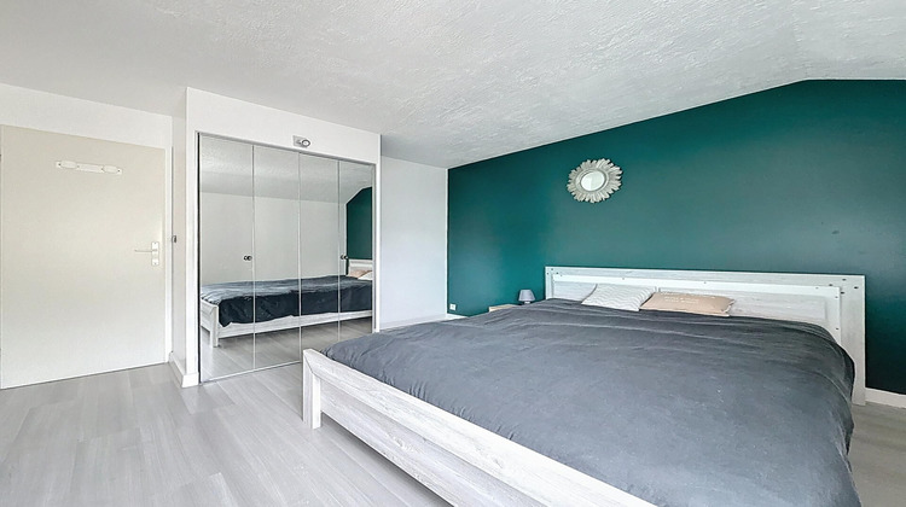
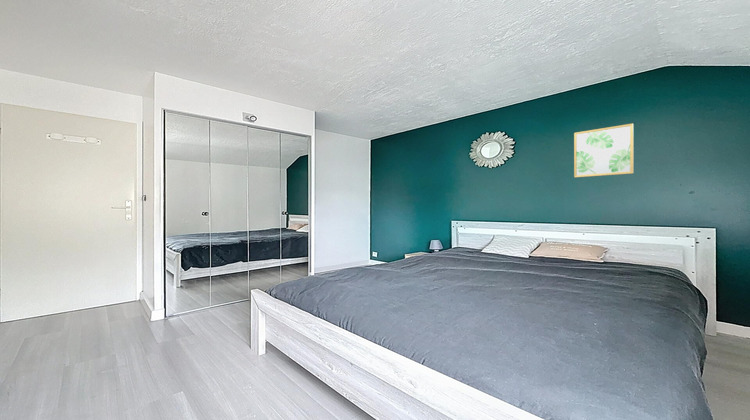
+ wall art [573,123,634,178]
